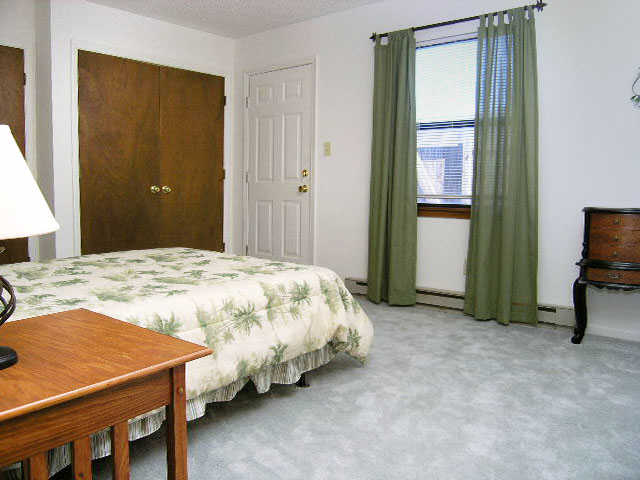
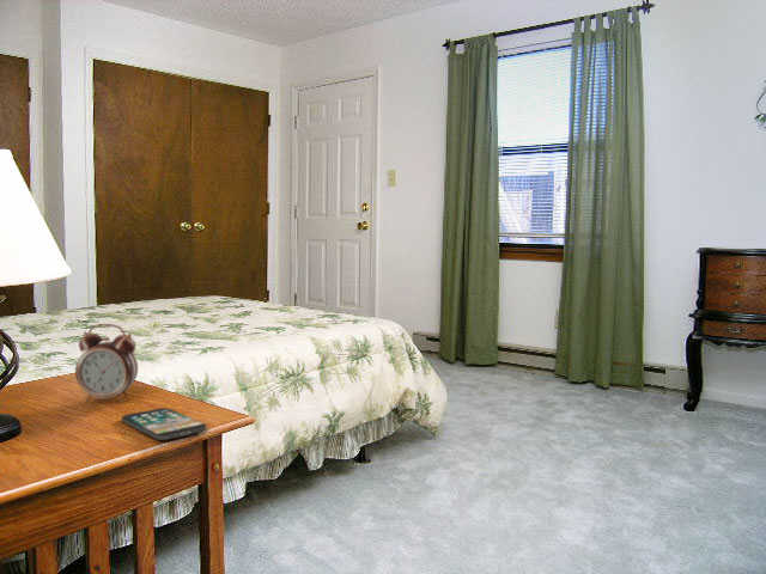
+ alarm clock [74,323,139,403]
+ smartphone [121,407,207,441]
